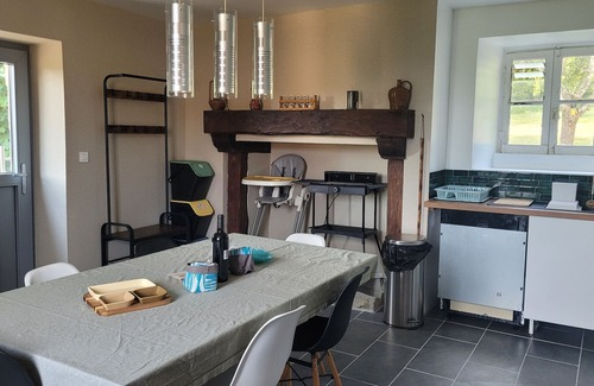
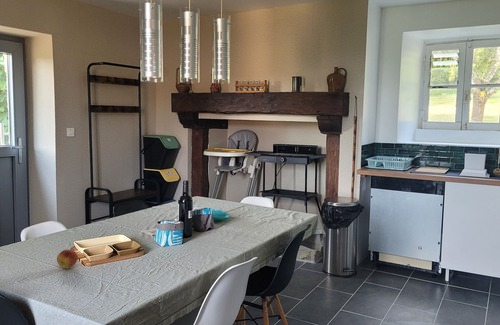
+ fruit [56,249,79,269]
